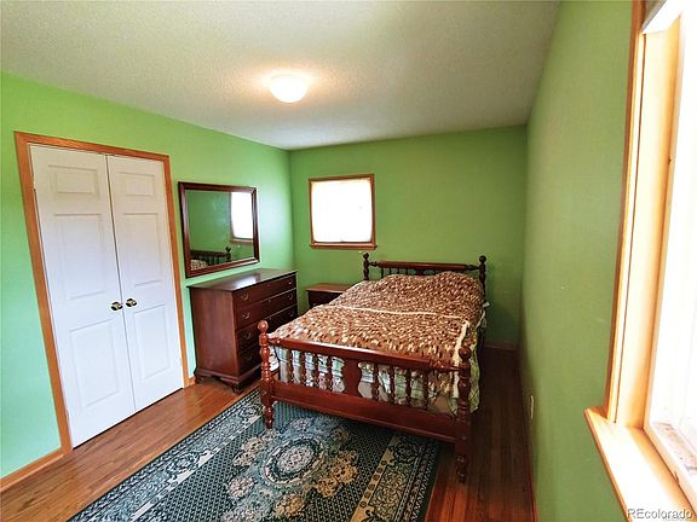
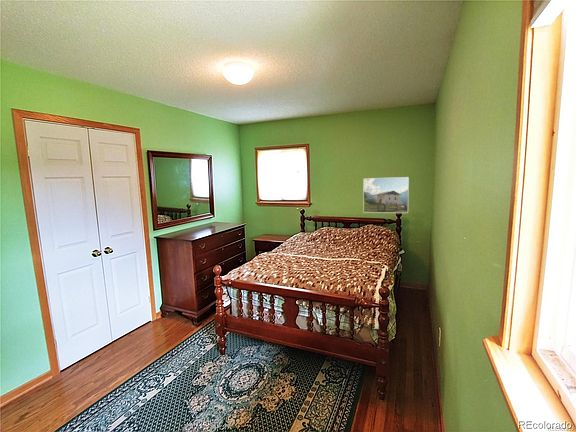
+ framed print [362,176,410,214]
